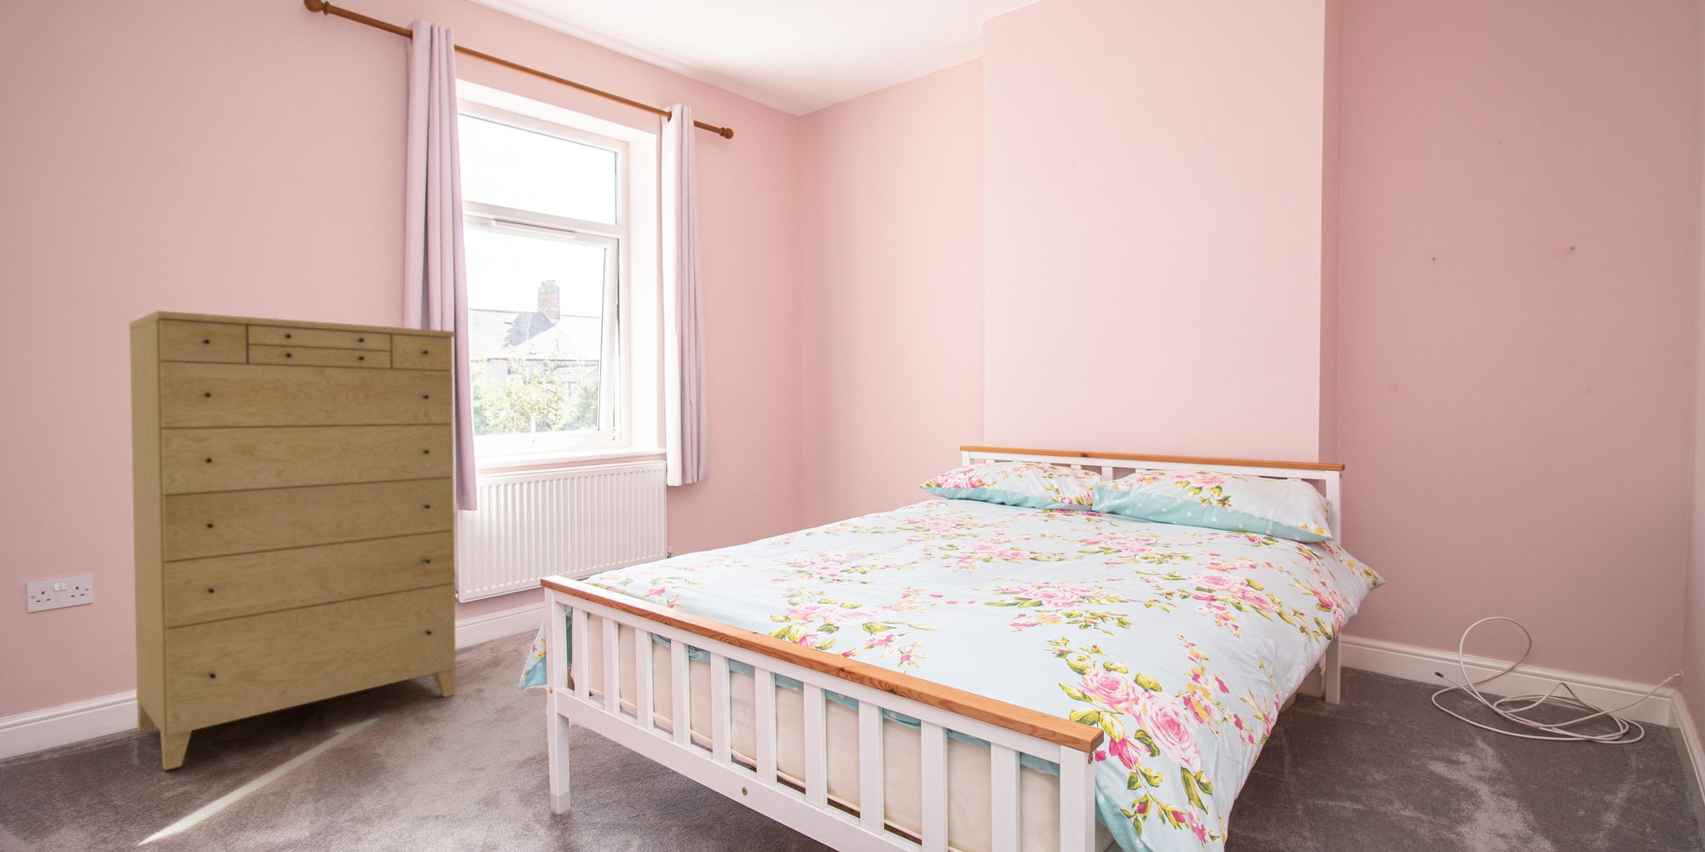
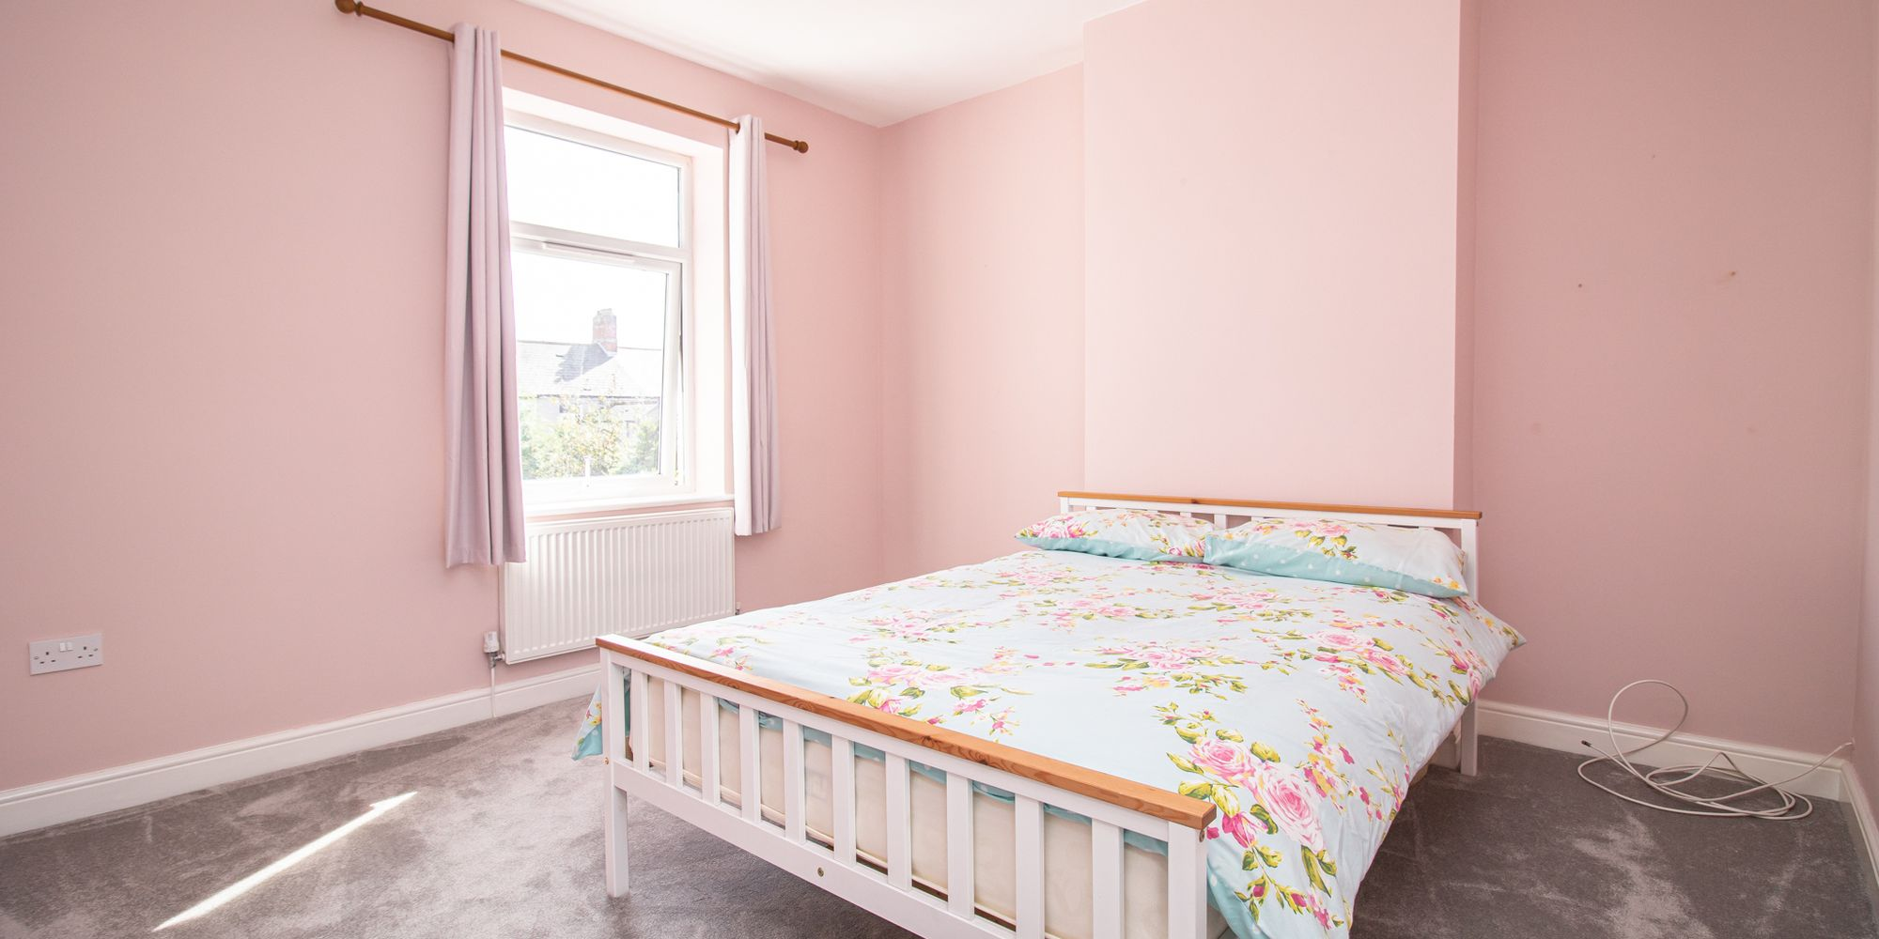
- dresser [128,310,457,772]
